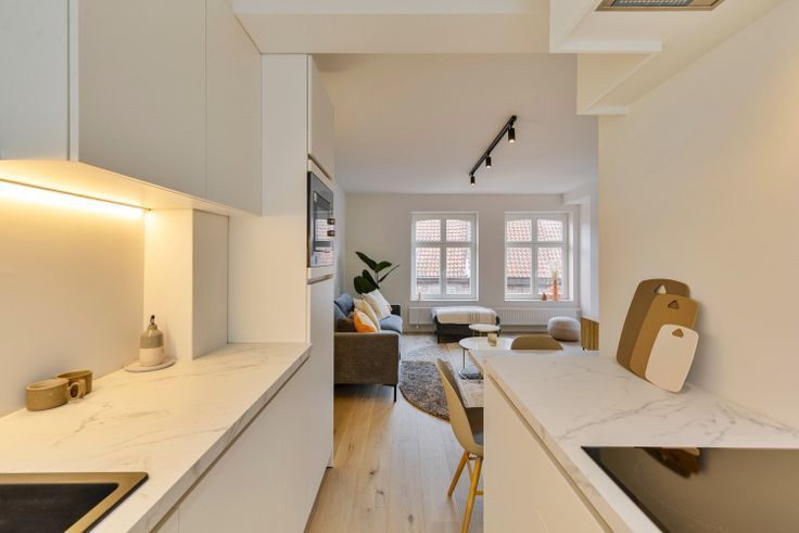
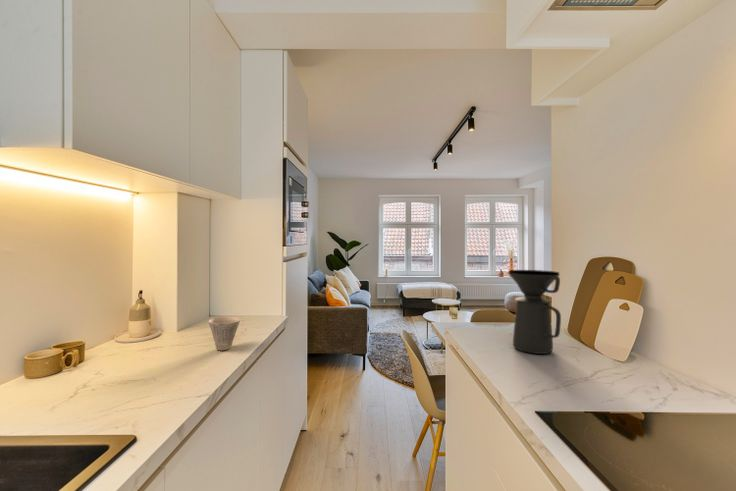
+ coffee maker [507,269,562,355]
+ cup [208,315,241,351]
